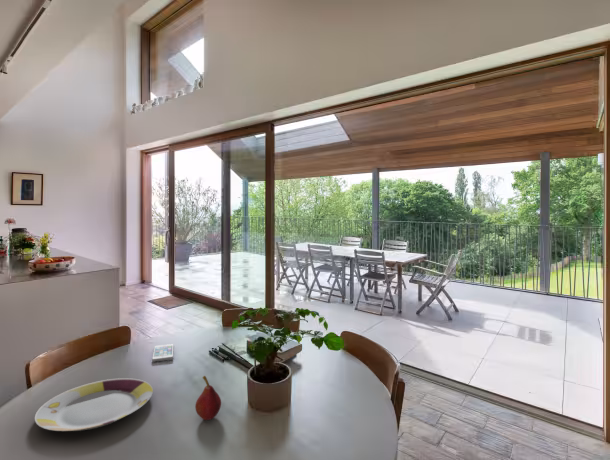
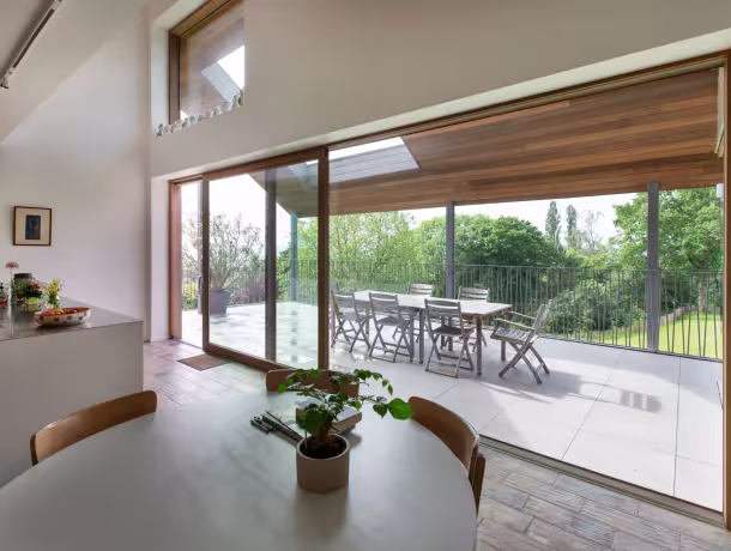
- smartphone [151,343,175,363]
- fruit [194,375,222,421]
- plate [34,377,154,432]
